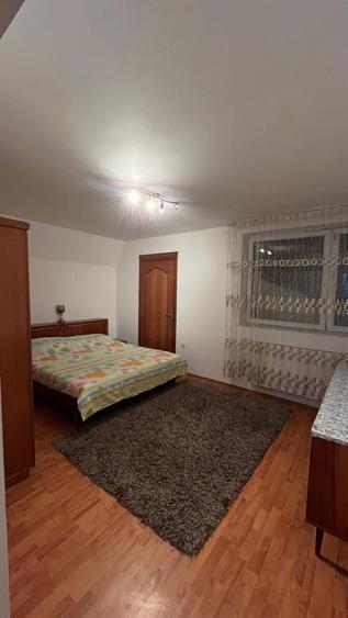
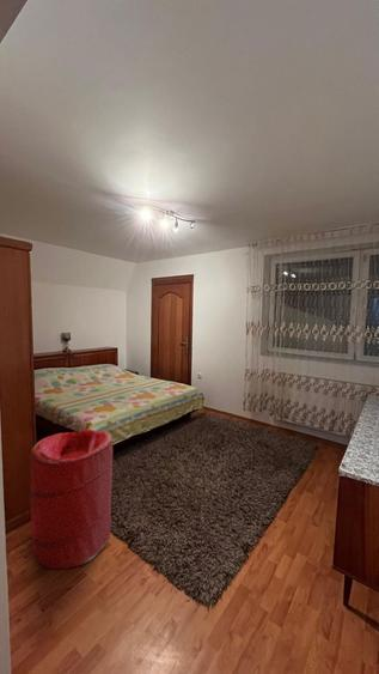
+ laundry hamper [29,427,114,570]
